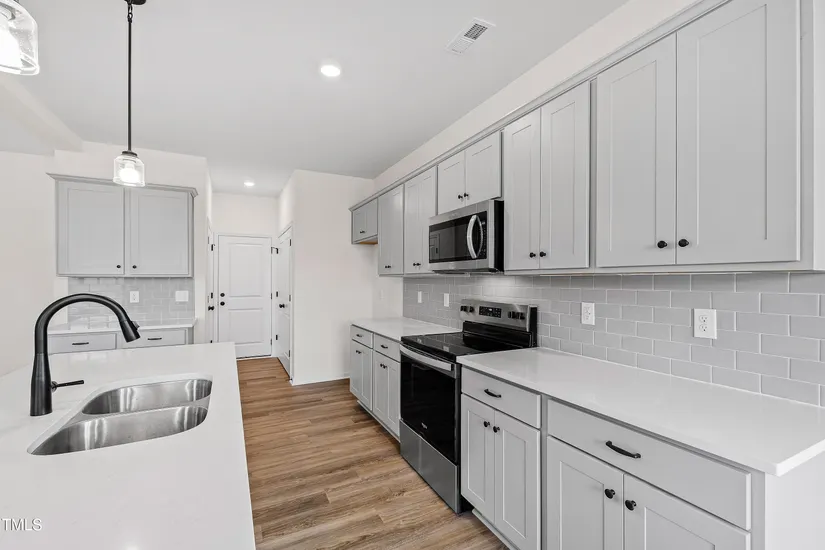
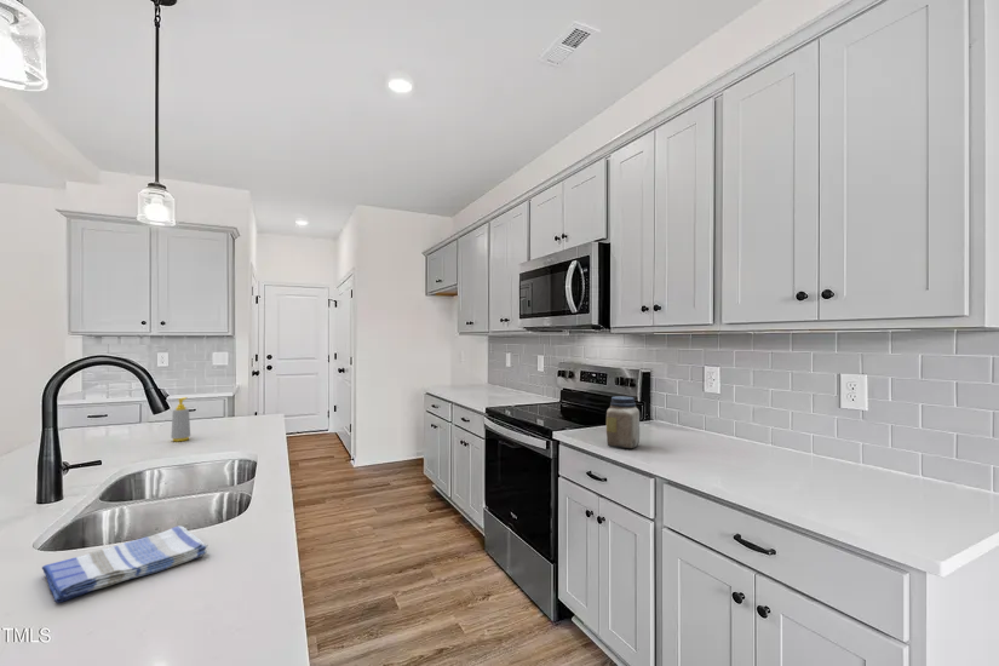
+ dish towel [41,524,209,603]
+ soap bottle [170,396,191,442]
+ jar [605,395,641,449]
